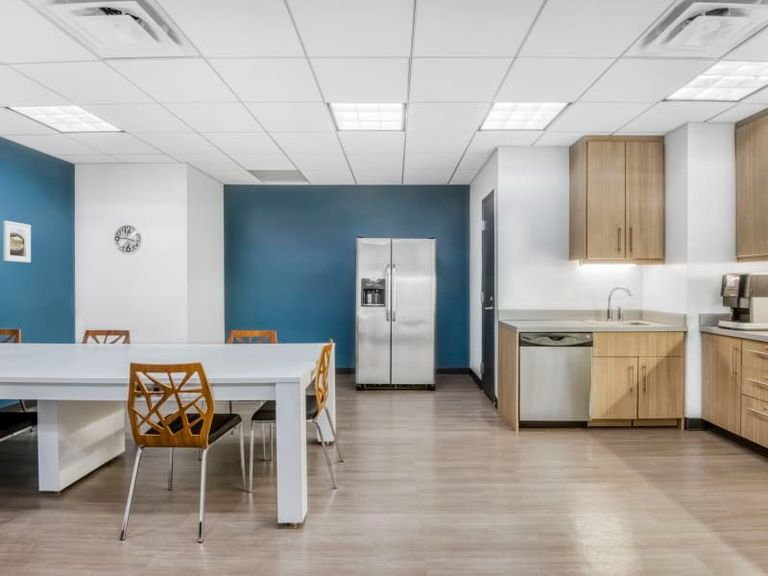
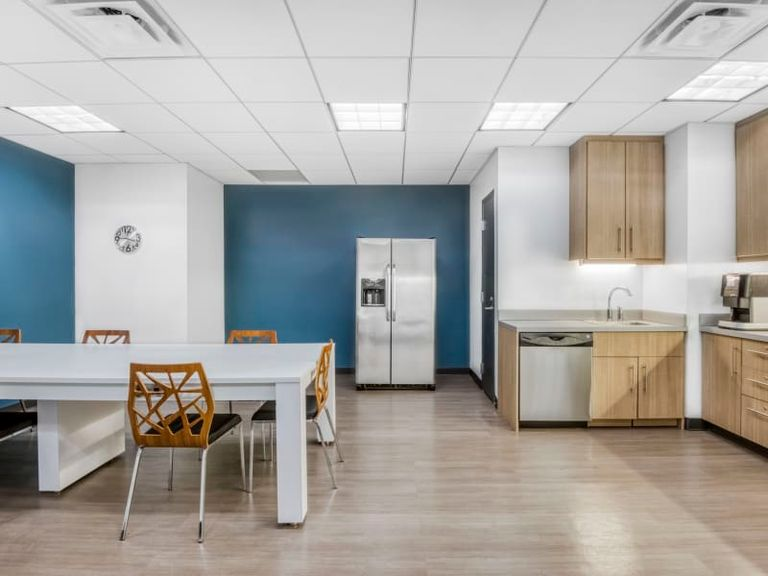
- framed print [2,220,32,264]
